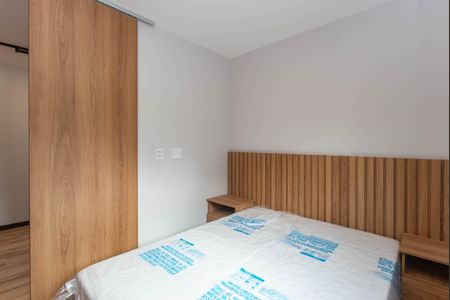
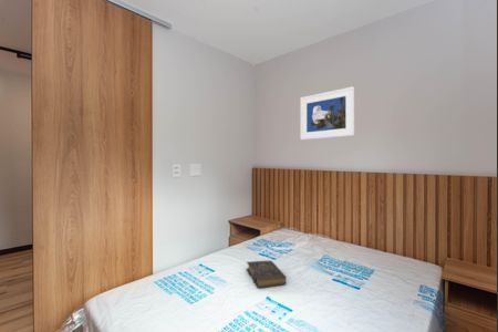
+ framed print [300,85,355,141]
+ book [246,259,288,289]
